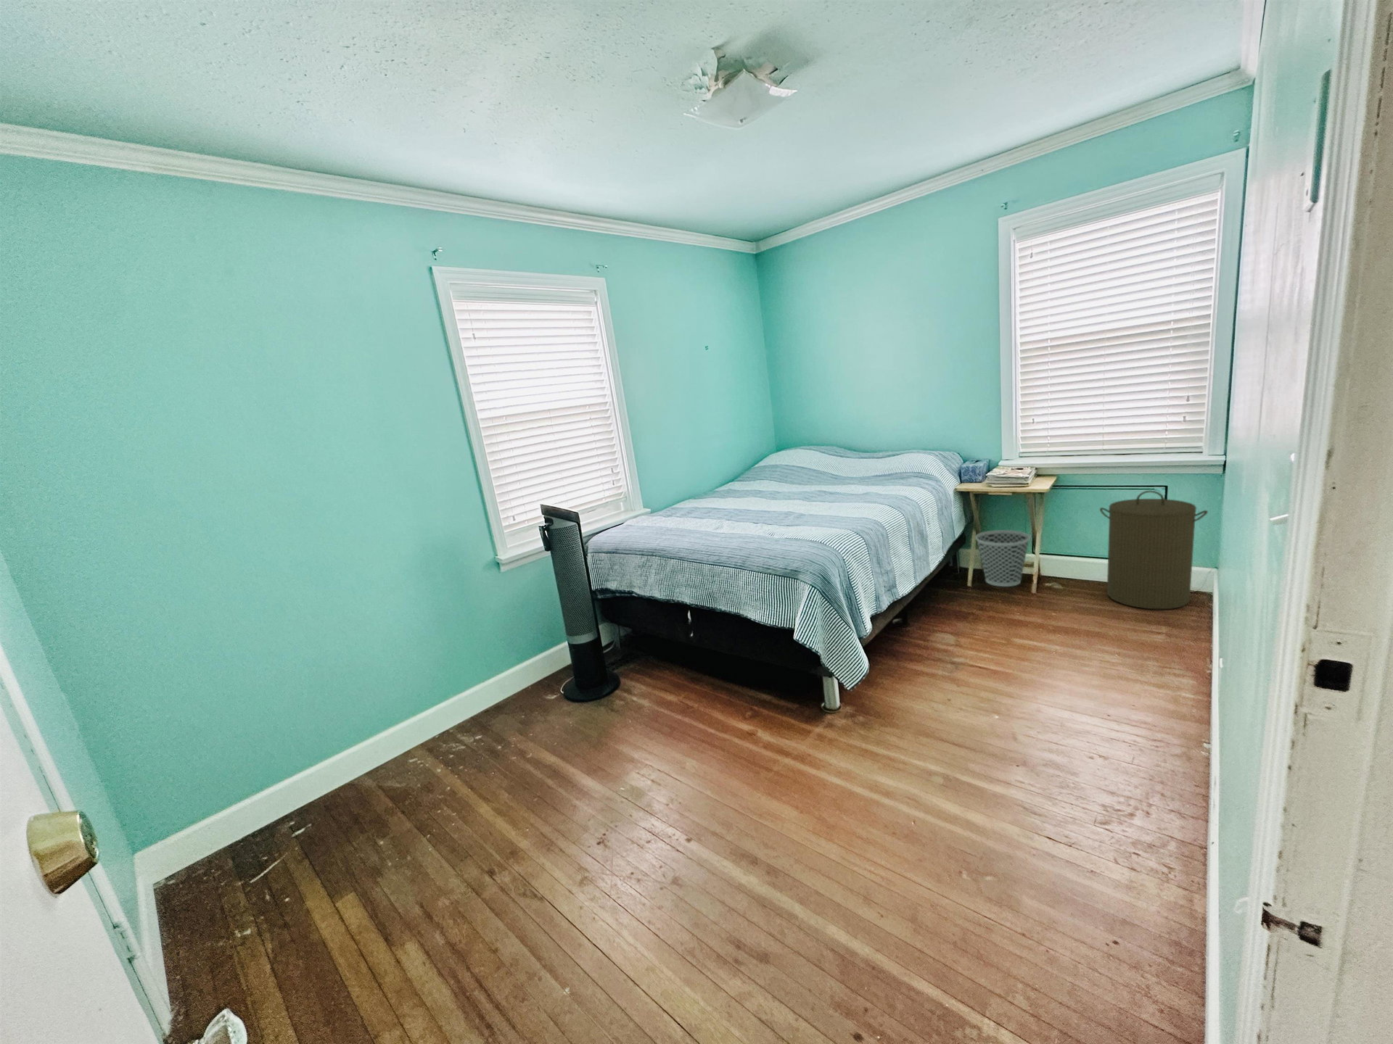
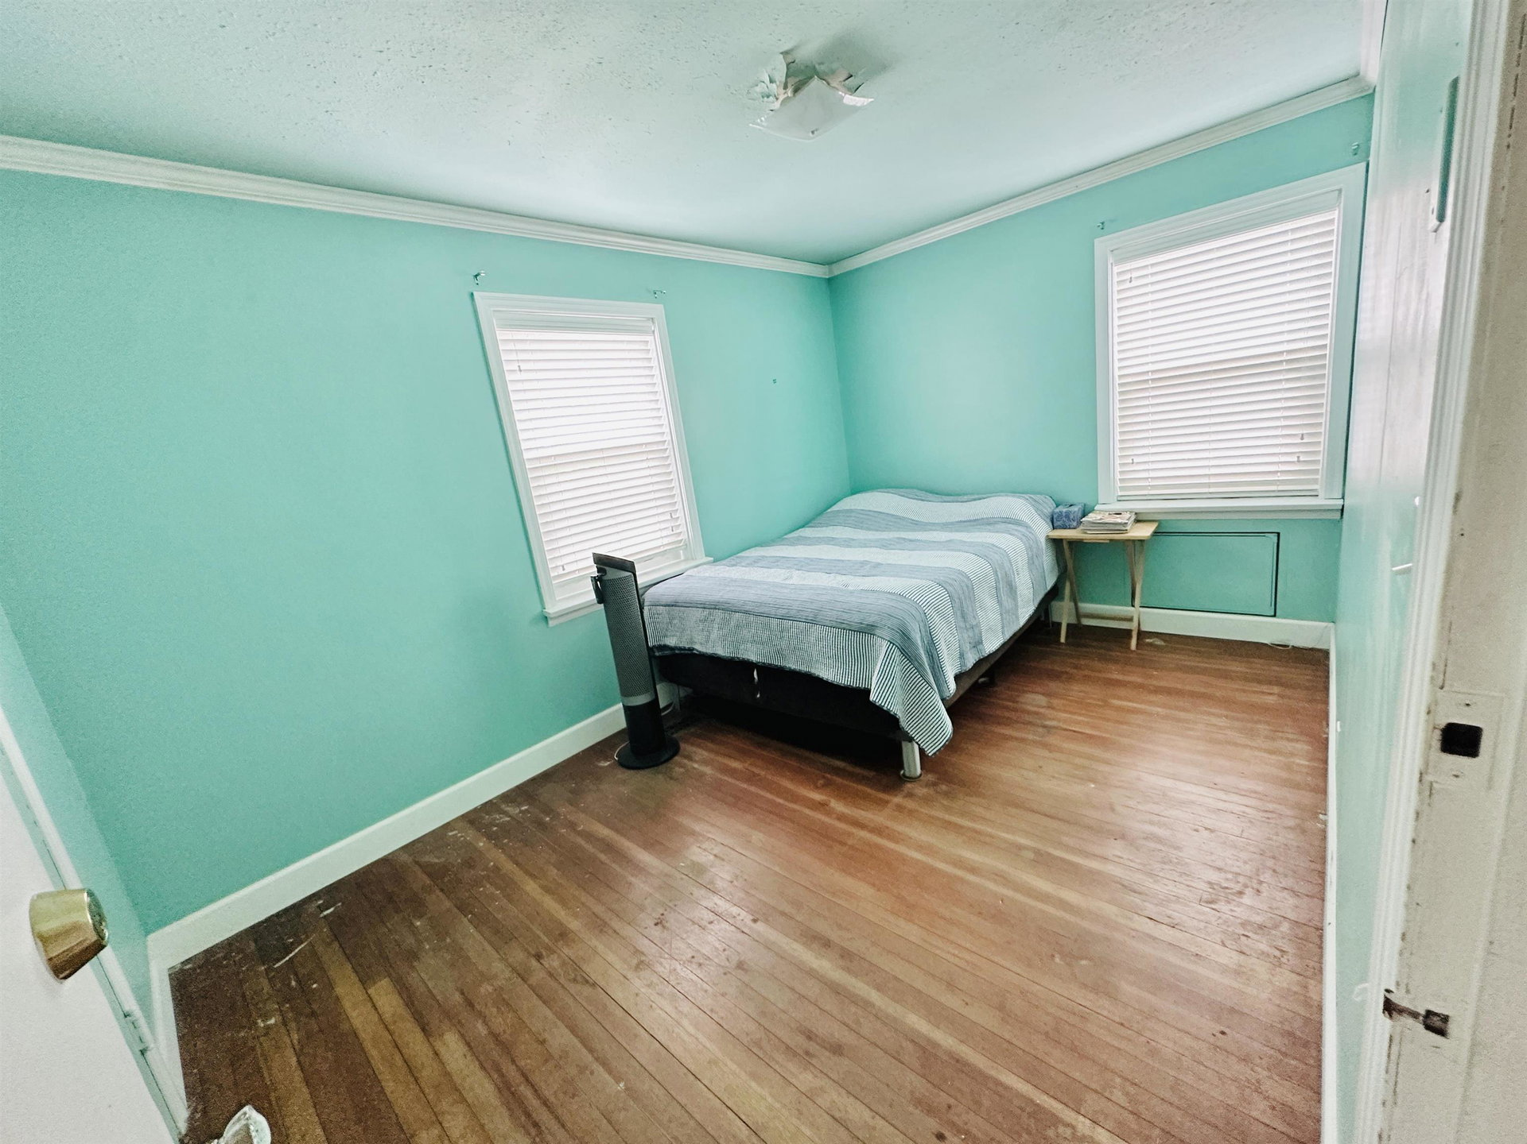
- wastebasket [974,530,1031,587]
- laundry hamper [1099,490,1209,610]
